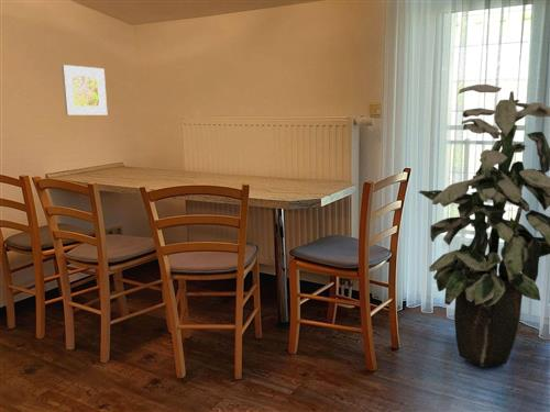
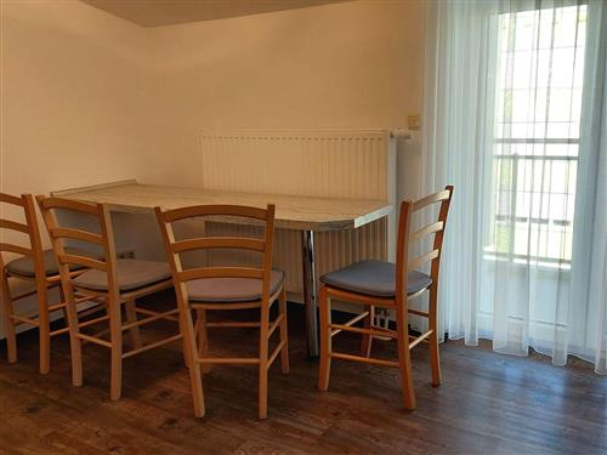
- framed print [61,64,108,116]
- indoor plant [418,83,550,368]
